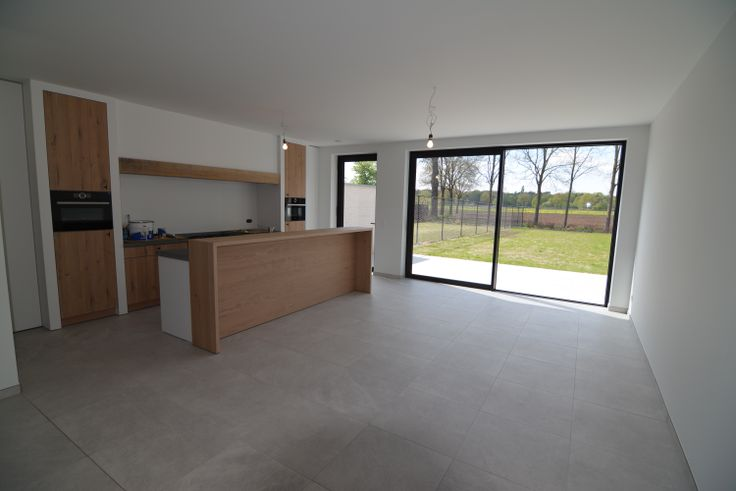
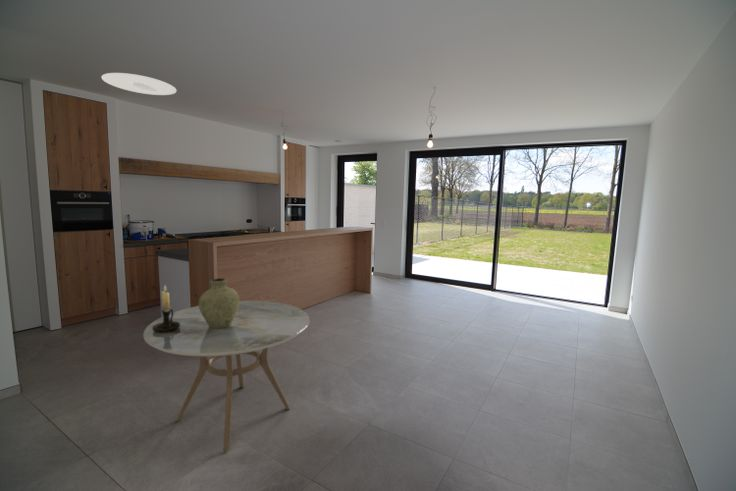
+ vase [198,277,240,328]
+ candle holder [152,285,180,333]
+ ceiling light [101,72,178,96]
+ dining table [142,300,310,452]
